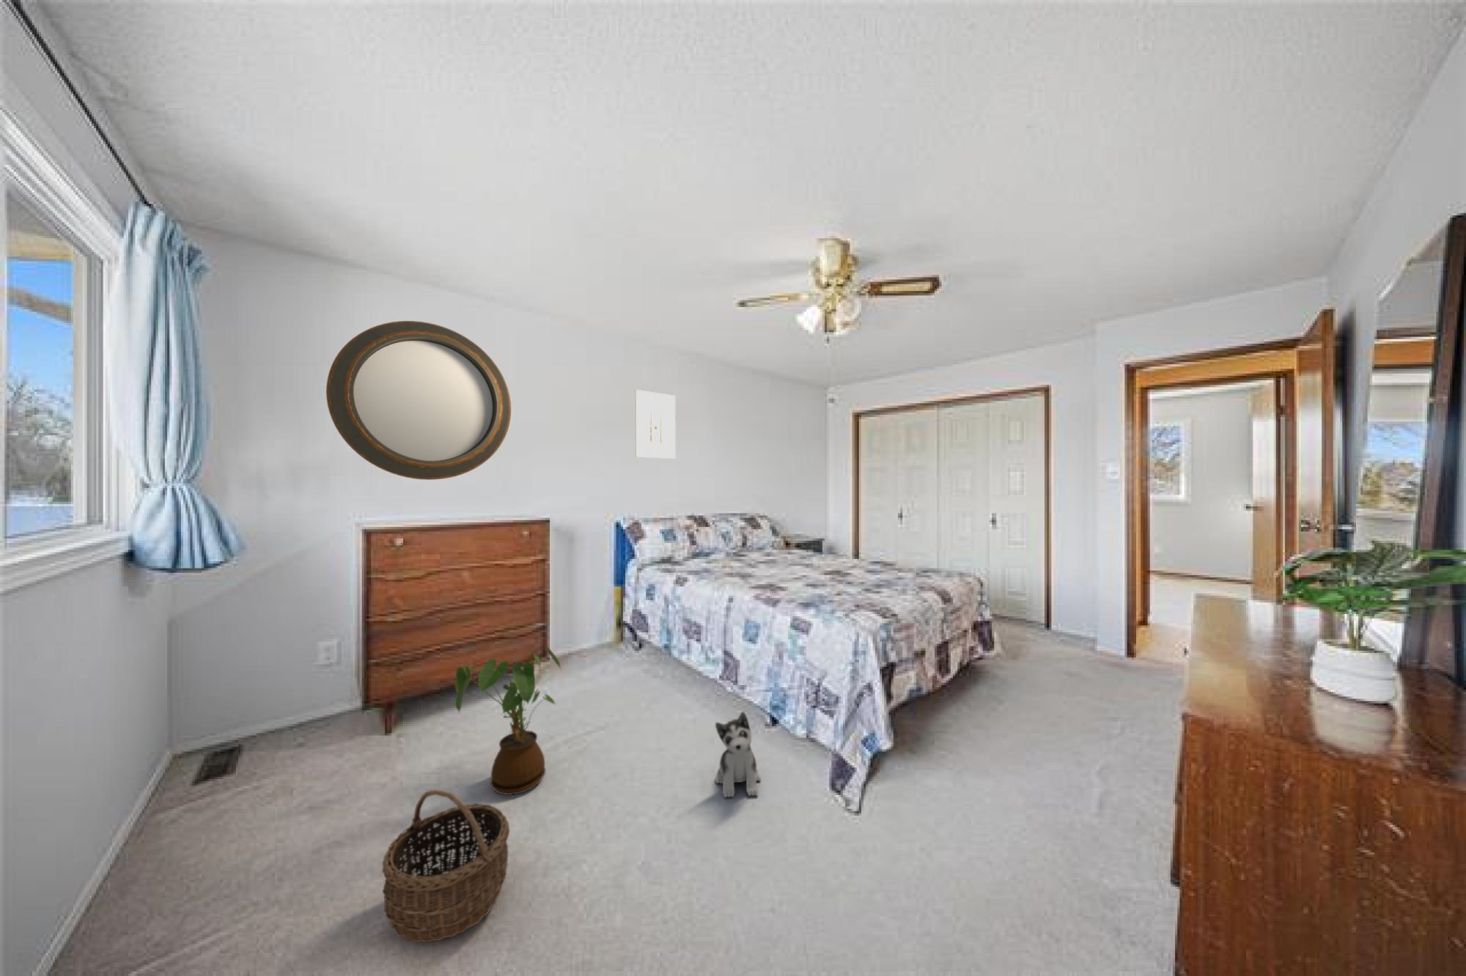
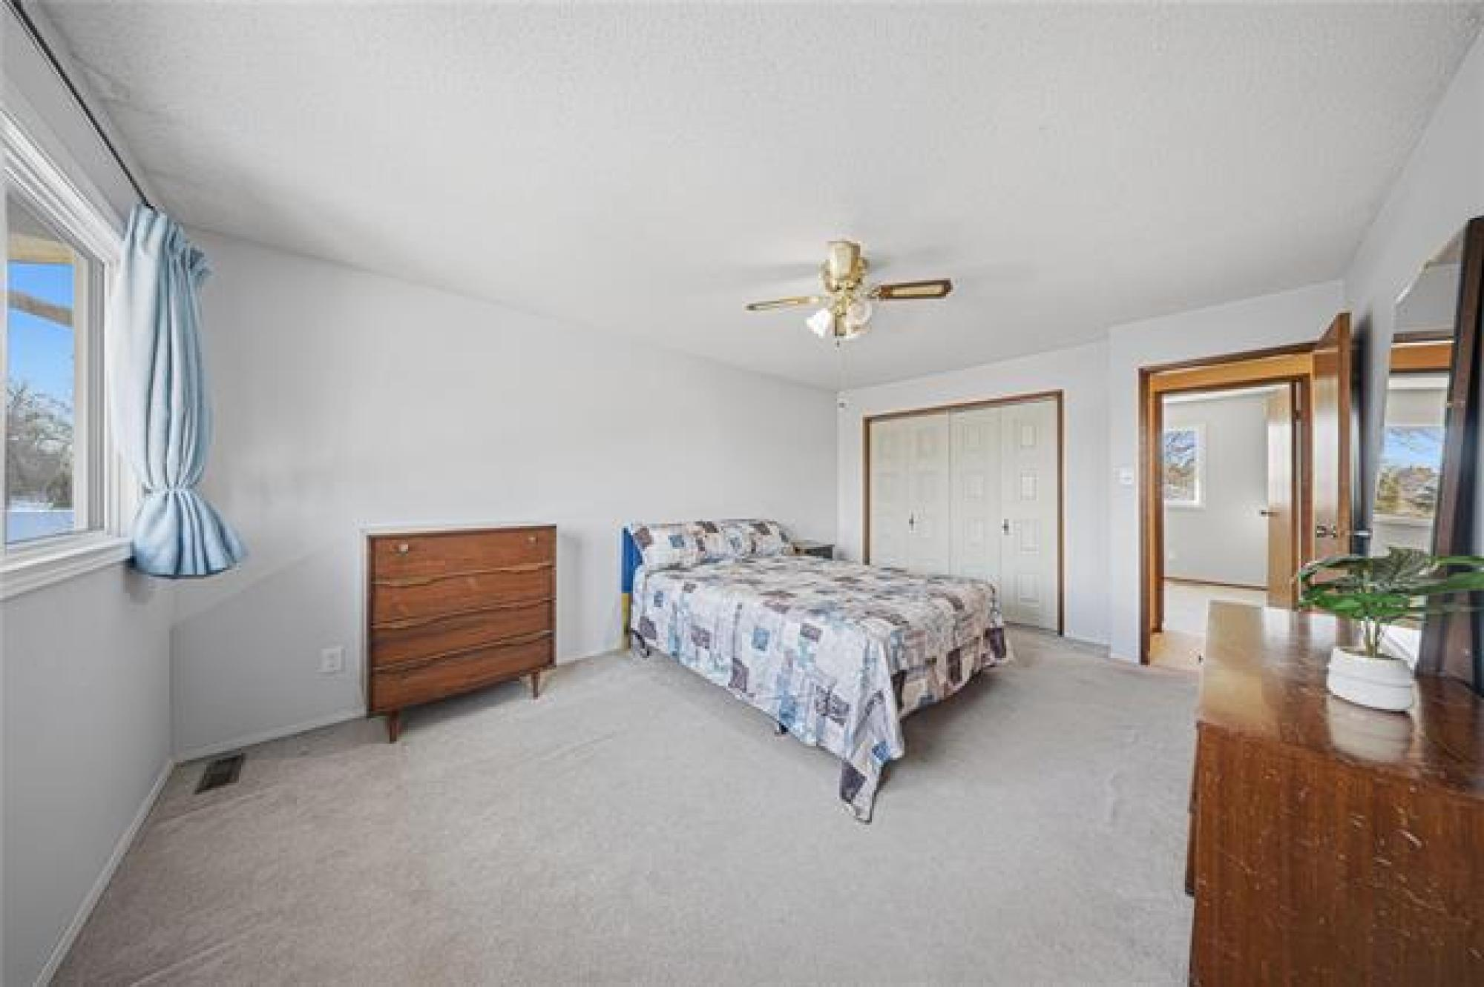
- home mirror [326,320,512,480]
- wicker basket [381,789,510,943]
- wall art [635,389,676,460]
- plush toy [714,710,761,798]
- house plant [454,646,562,796]
